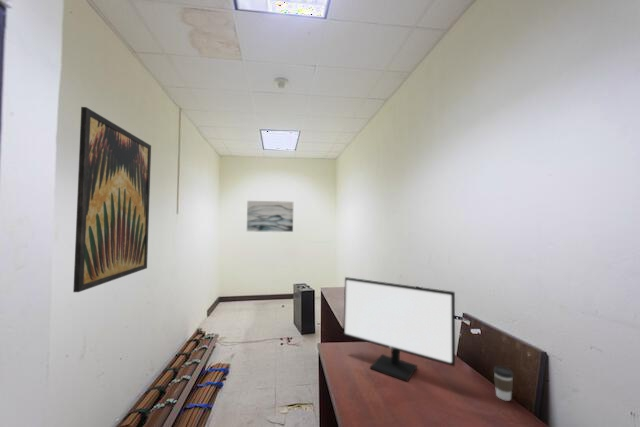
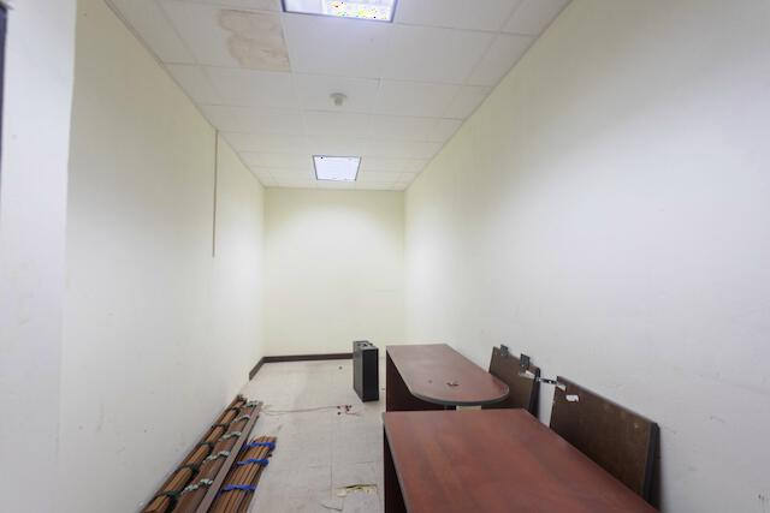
- monitor [342,276,456,383]
- coffee cup [492,365,515,402]
- wall art [72,106,152,293]
- wall art [246,200,294,233]
